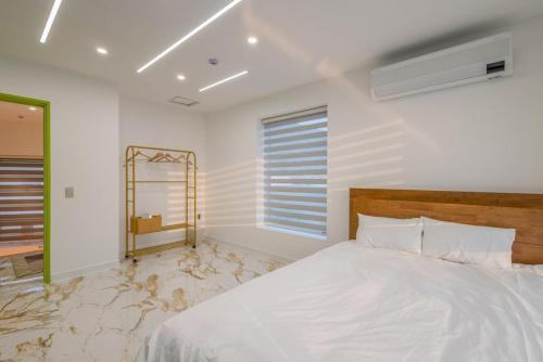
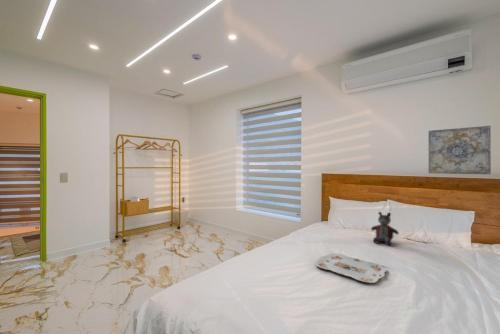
+ serving tray [314,252,387,284]
+ wall art [428,125,492,175]
+ stuffed bear [370,211,400,246]
